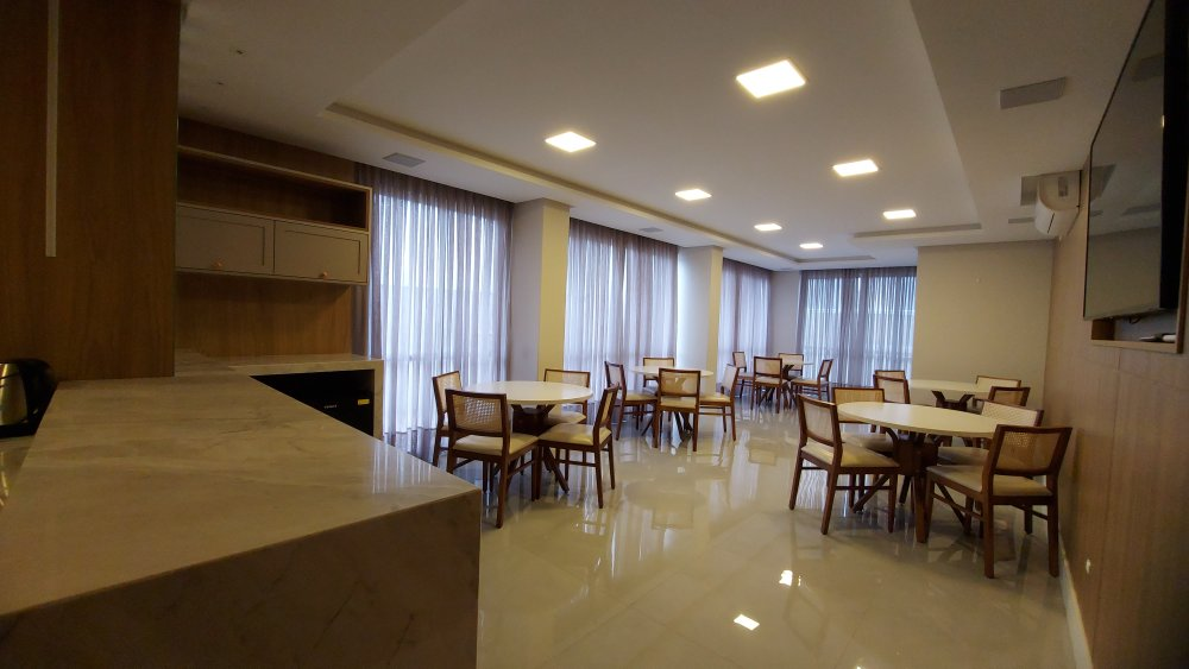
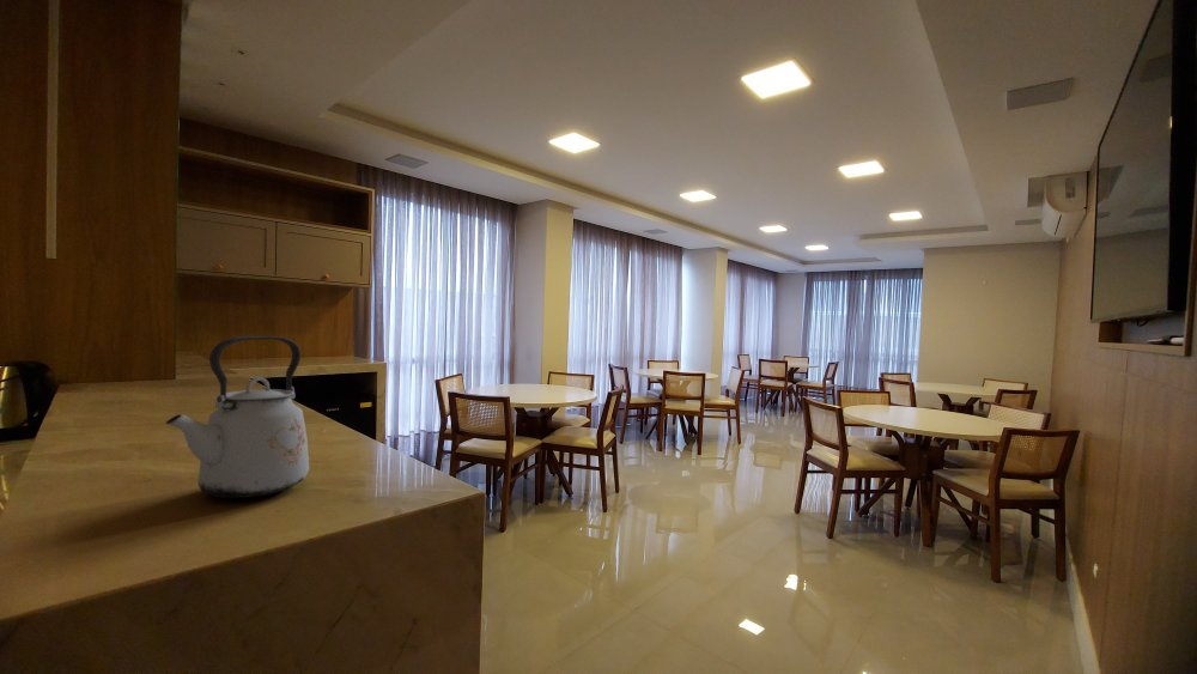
+ kettle [165,335,310,499]
